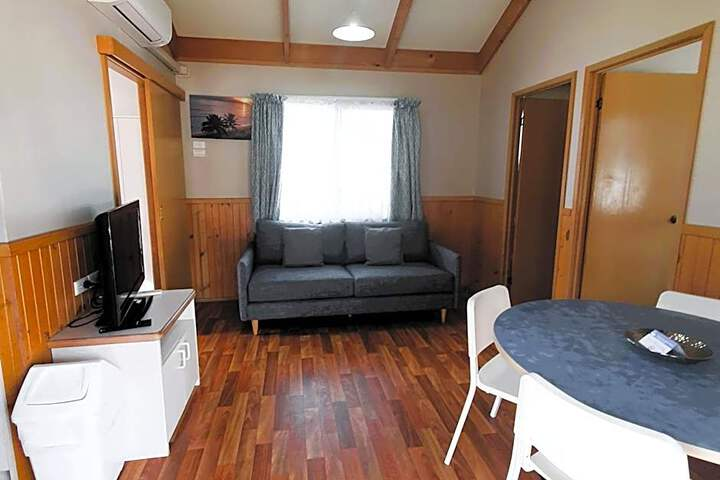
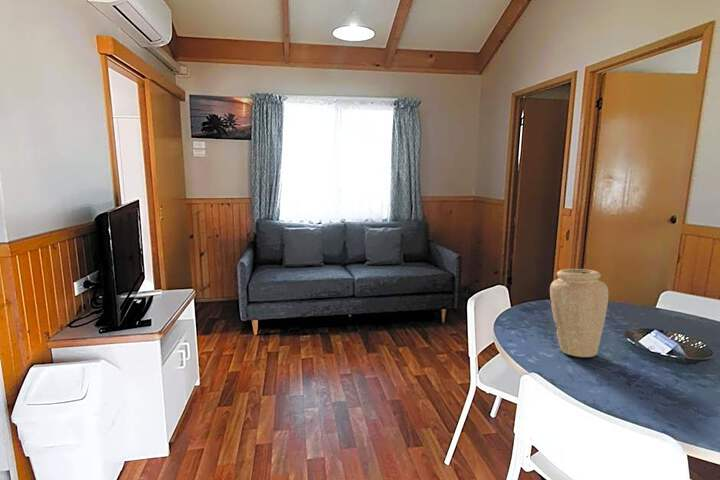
+ vase [549,268,609,358]
